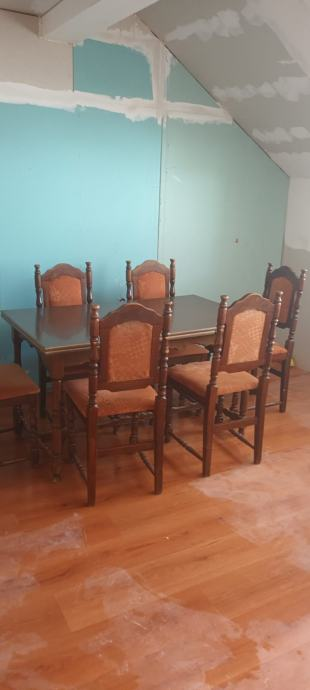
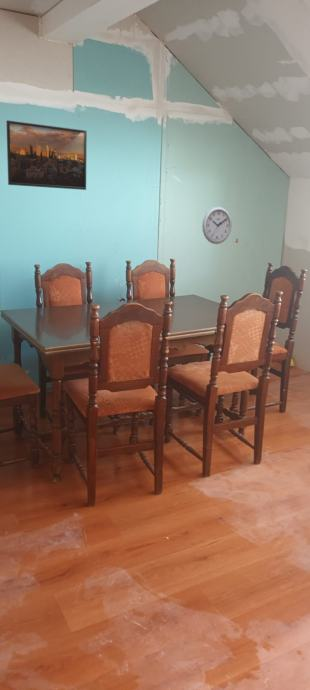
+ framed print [5,119,88,191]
+ wall clock [201,205,233,245]
